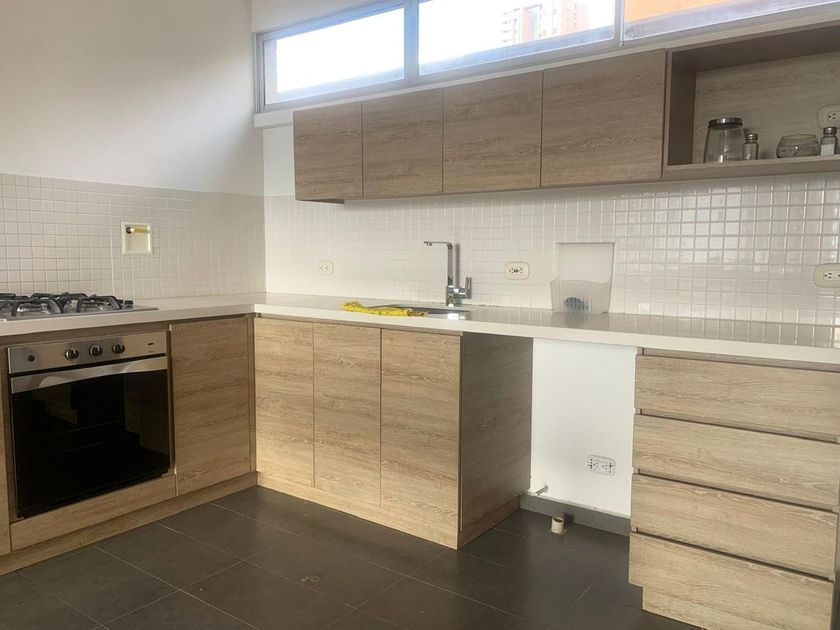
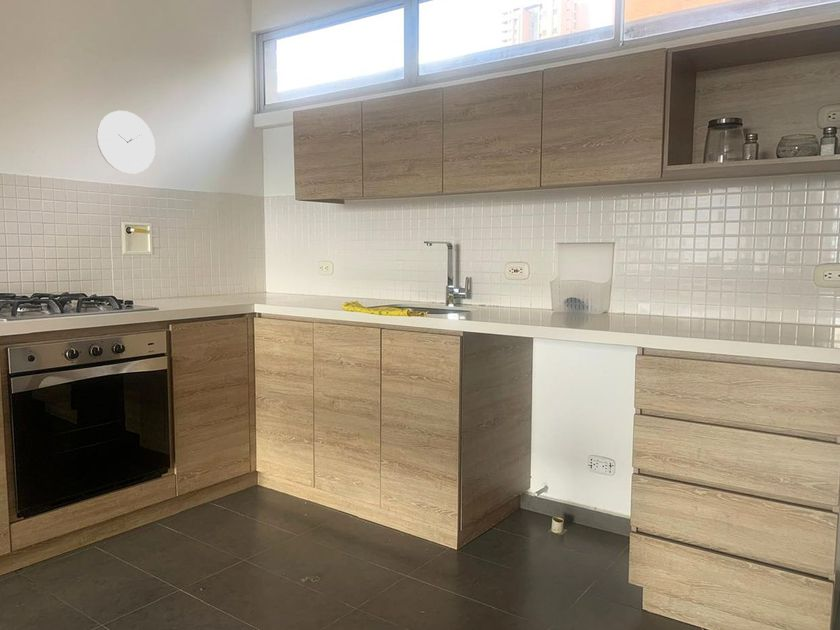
+ wall clock [96,110,156,175]
